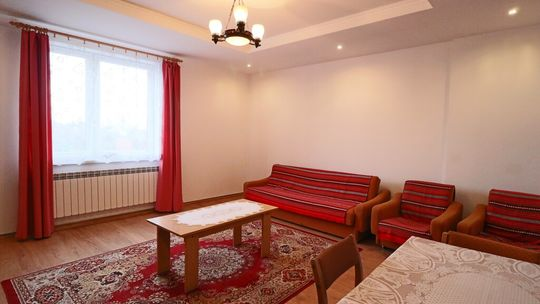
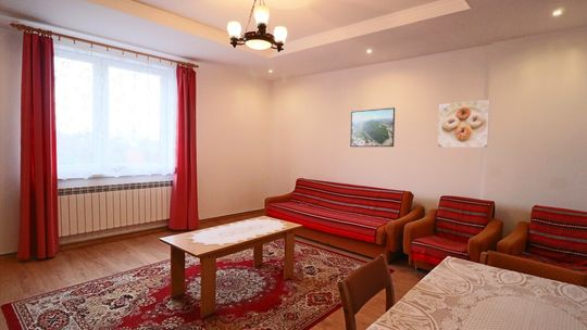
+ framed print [349,106,396,148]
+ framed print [437,99,491,149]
